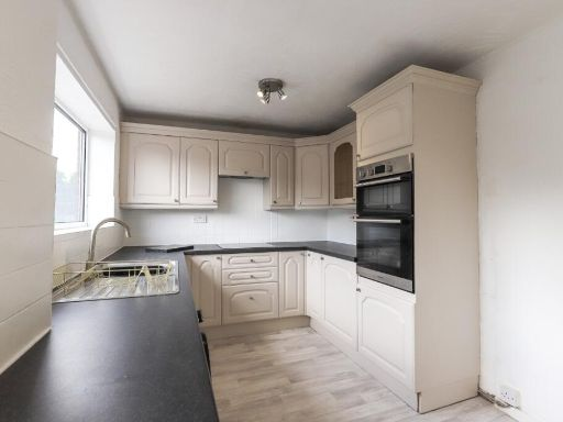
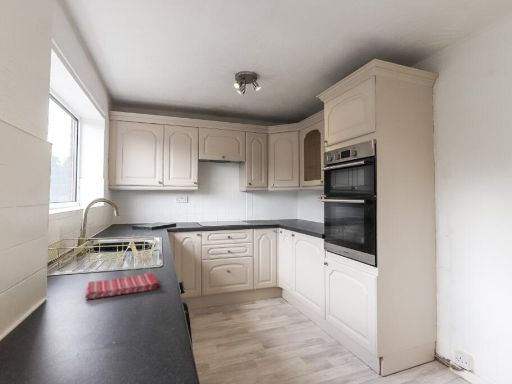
+ dish towel [84,272,160,300]
